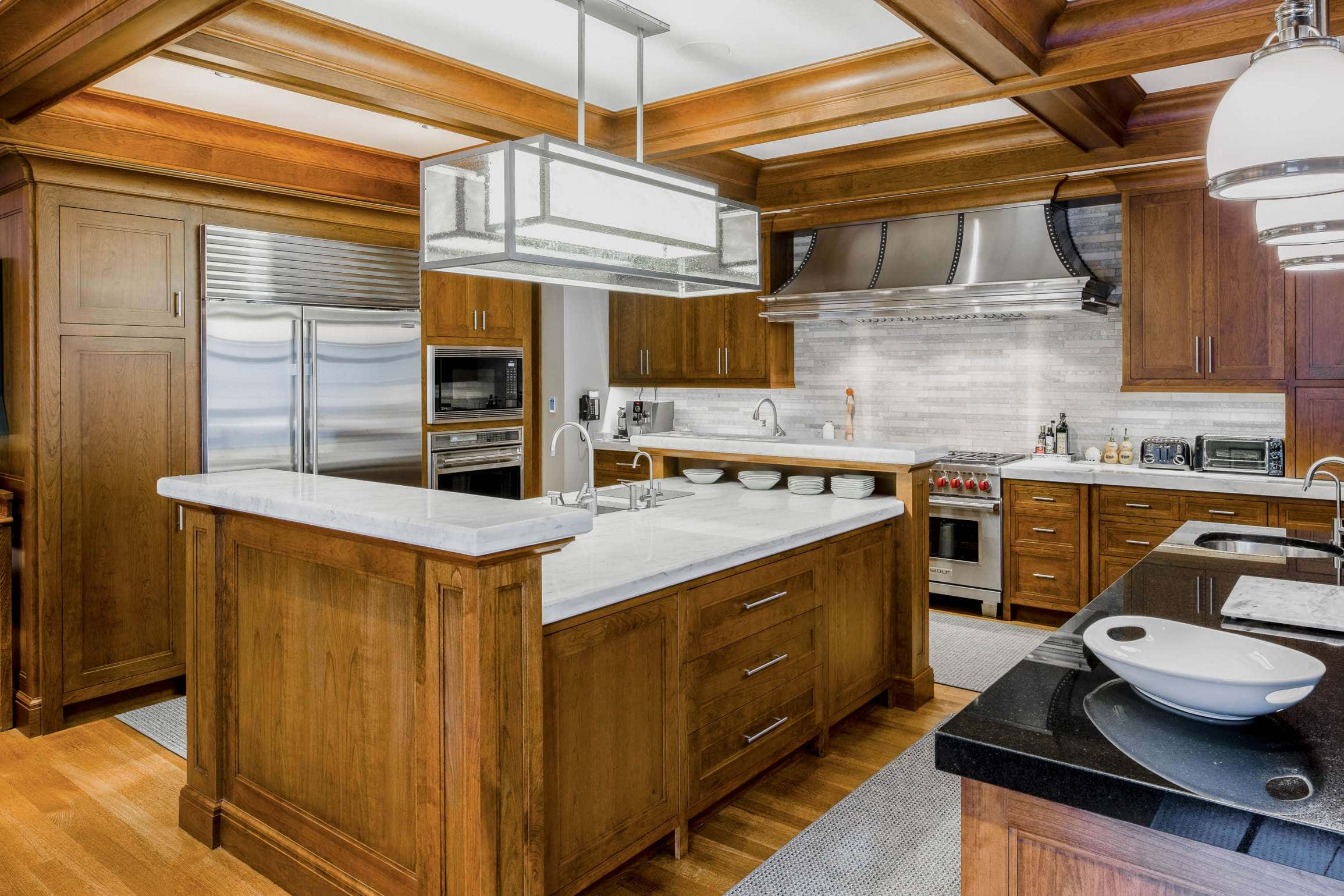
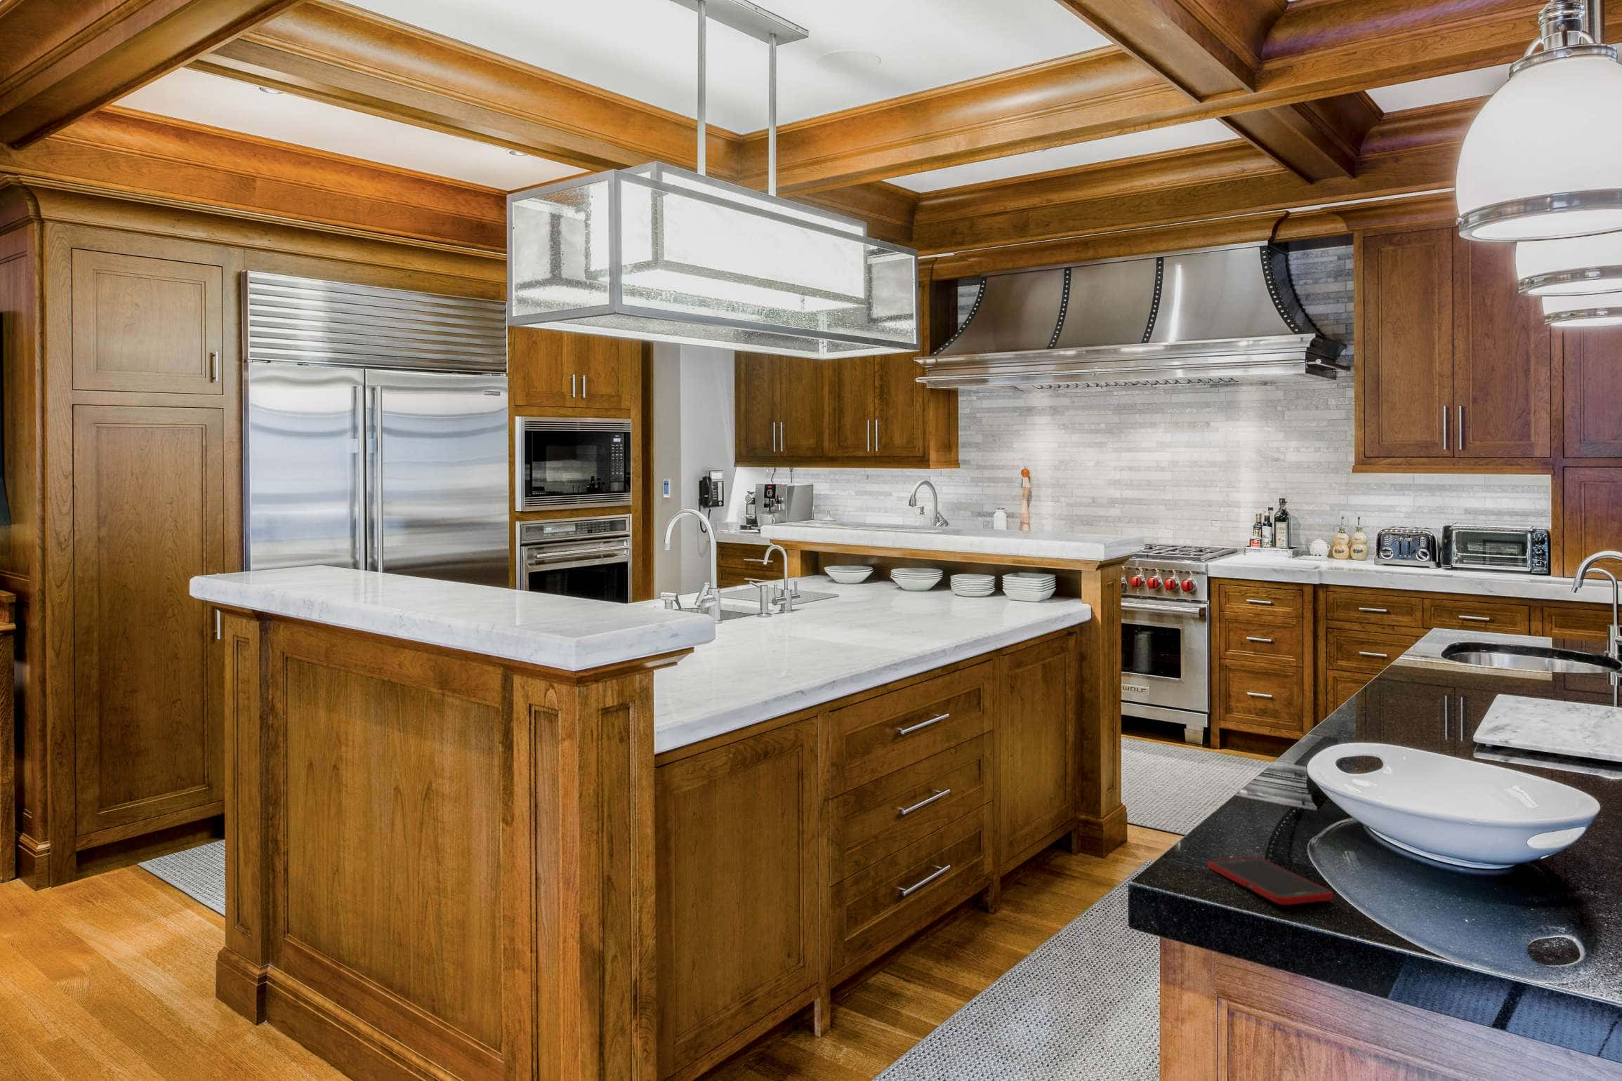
+ cell phone [1207,855,1334,906]
